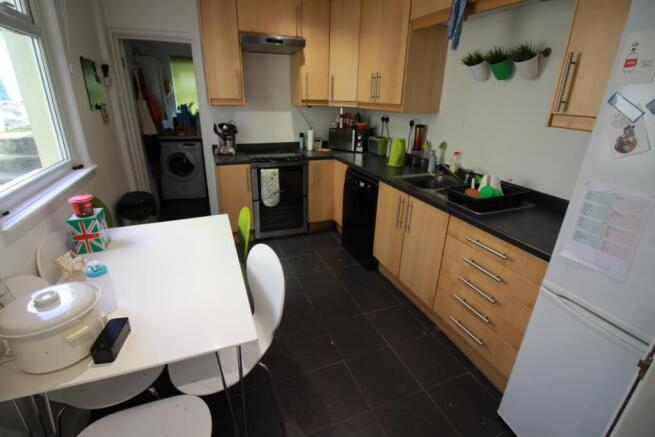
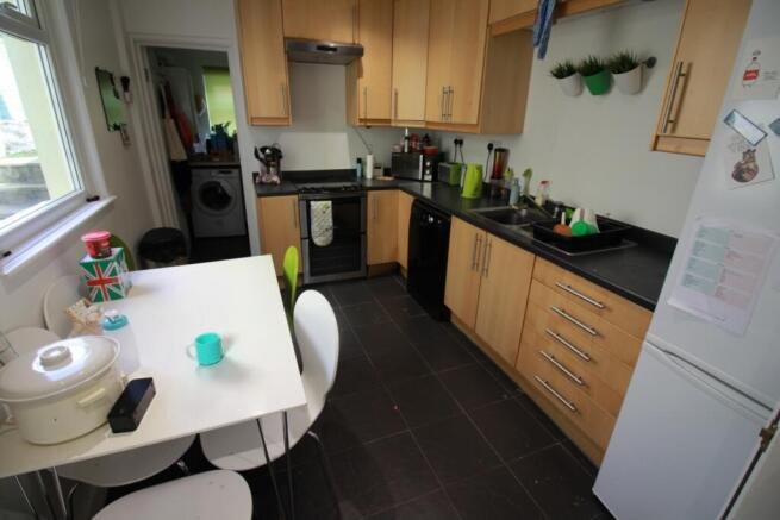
+ cup [183,331,224,366]
